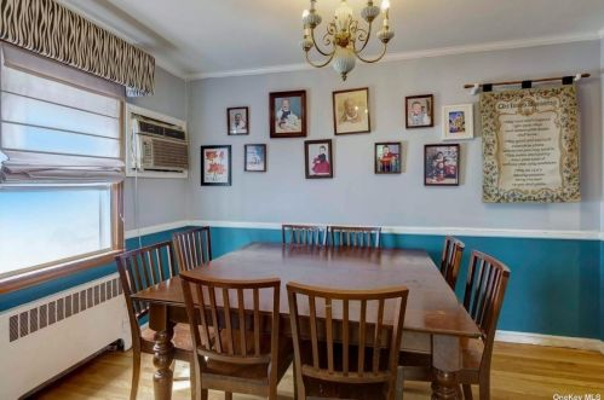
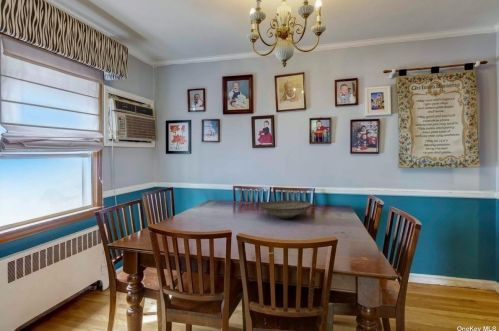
+ decorative bowl [259,199,312,220]
